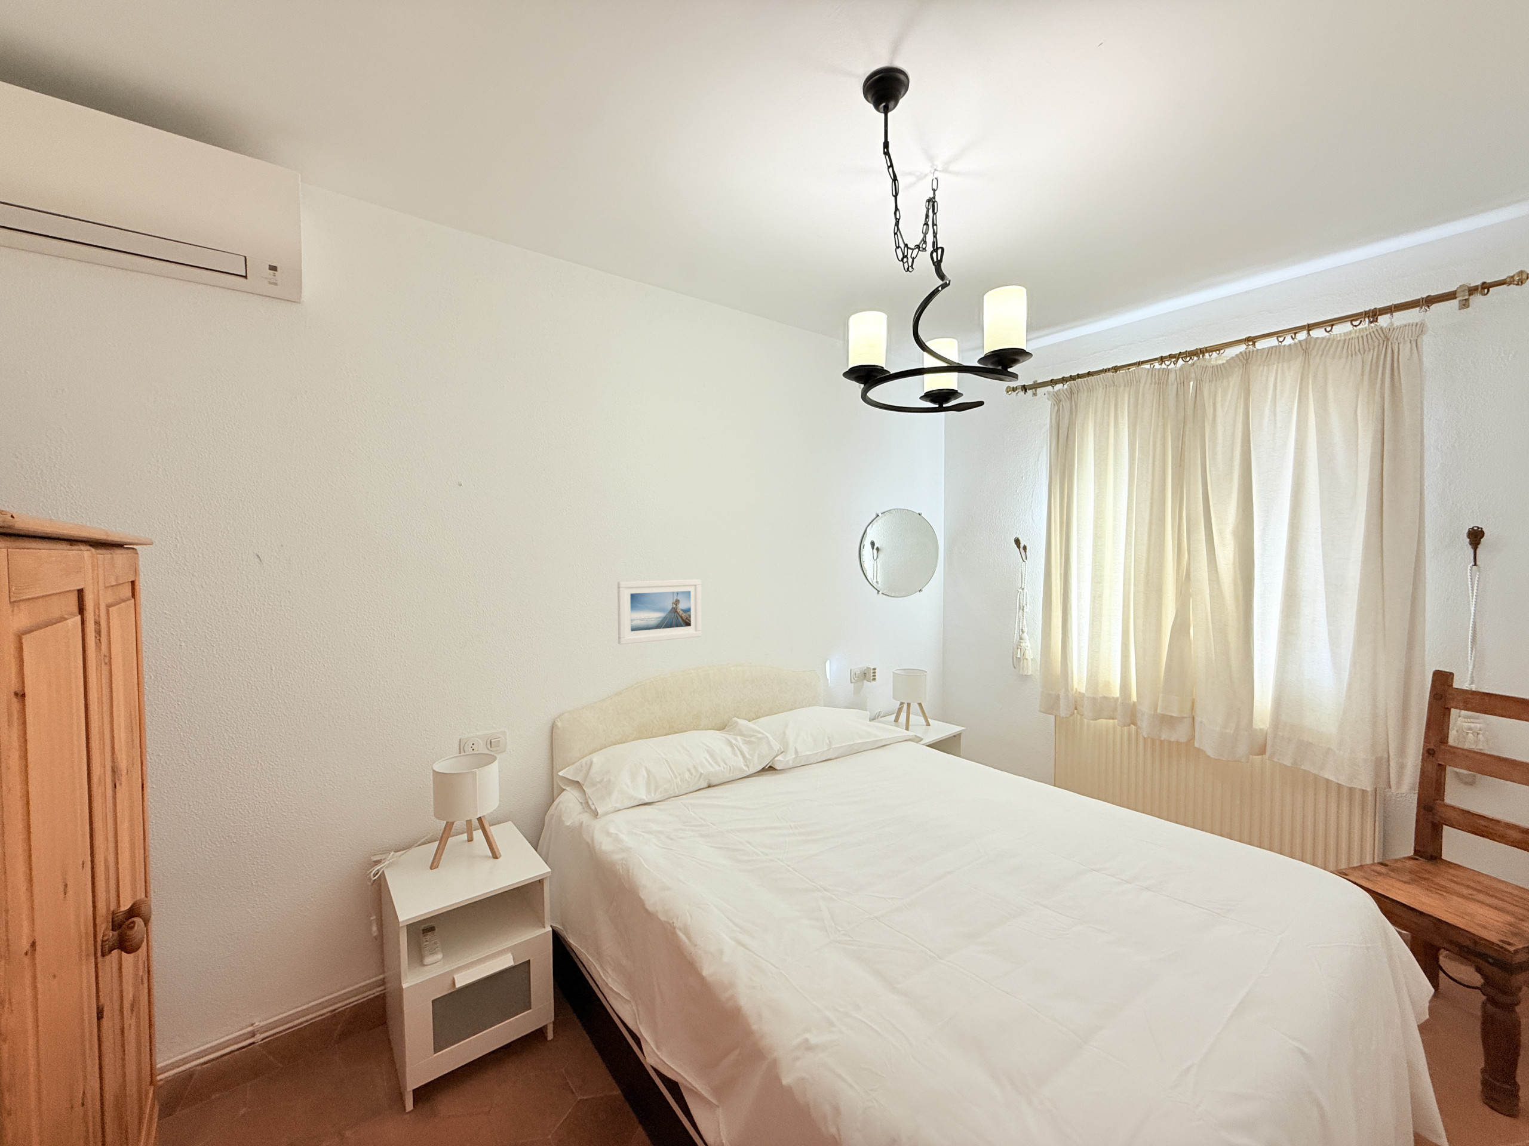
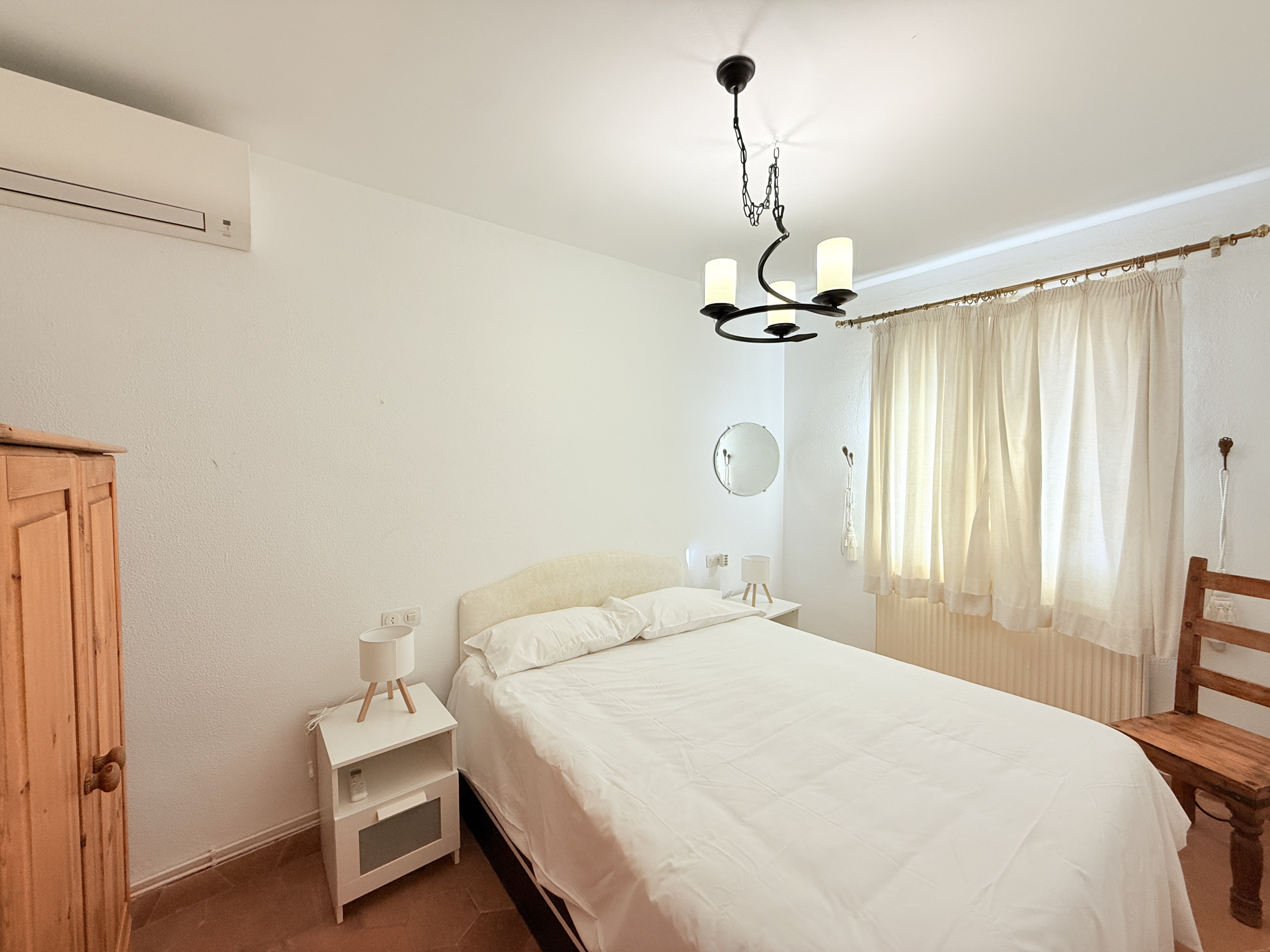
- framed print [616,578,702,645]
